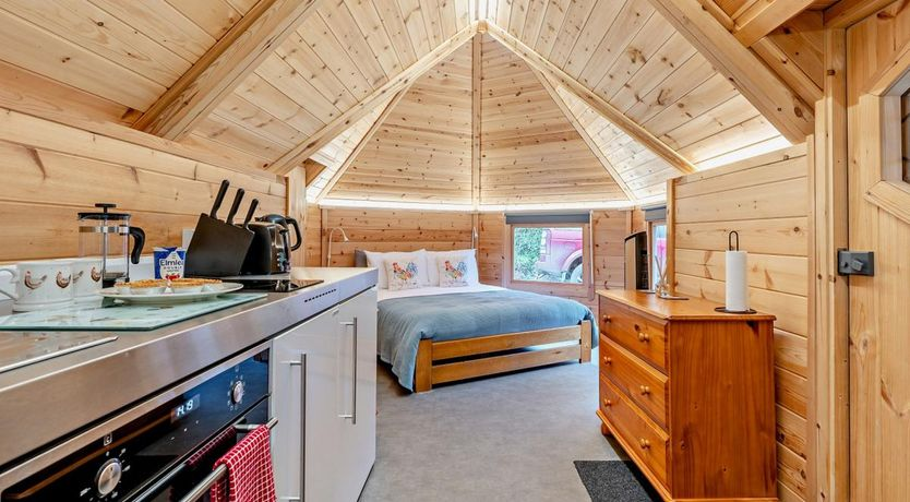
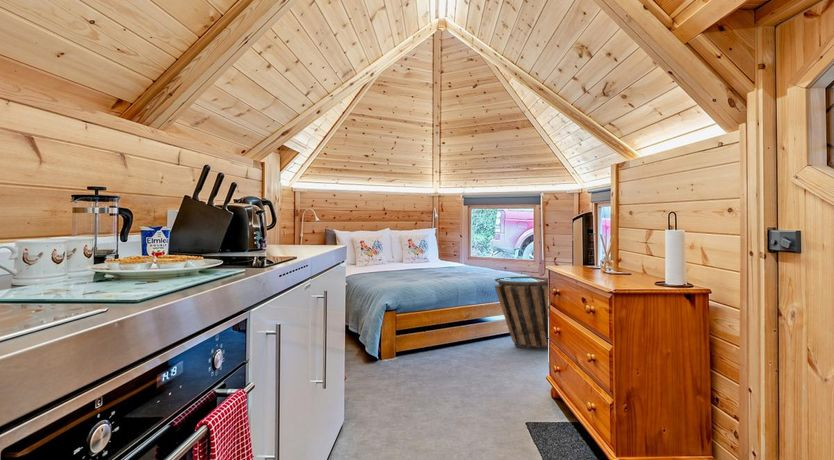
+ basket [494,275,550,351]
